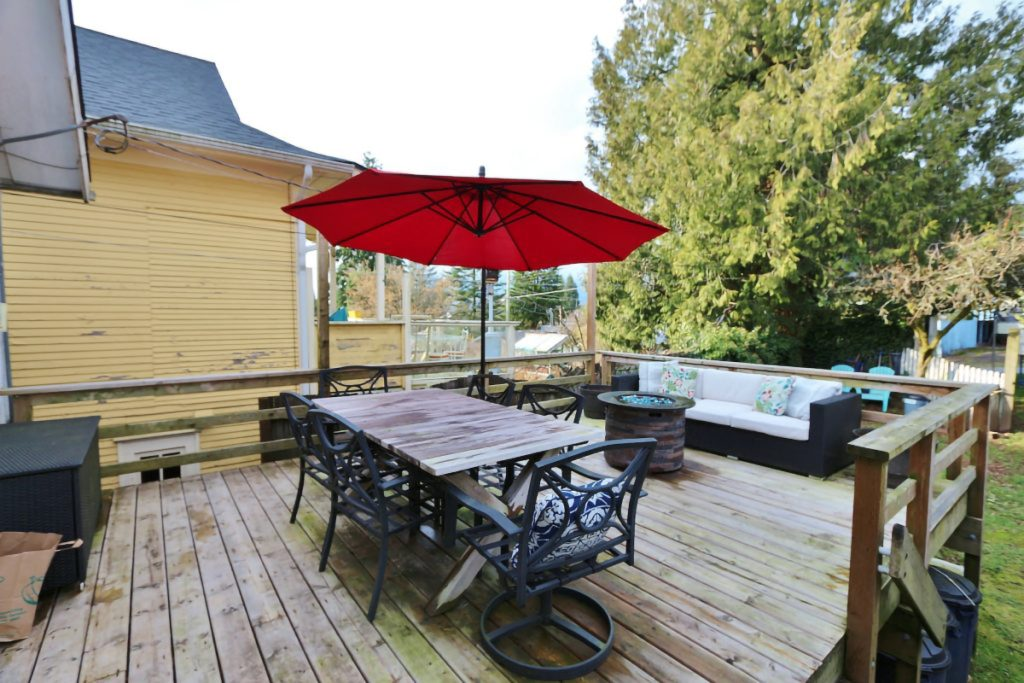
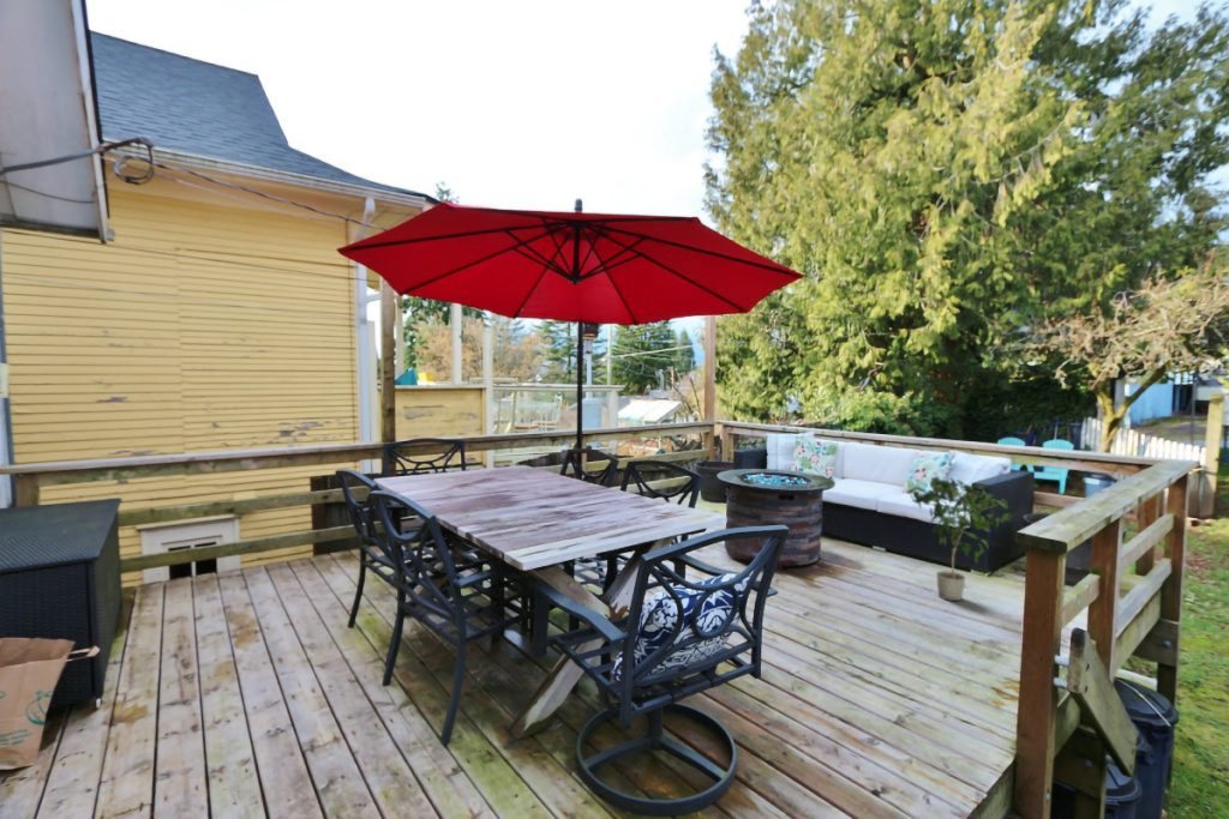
+ potted plant [905,476,1014,602]
